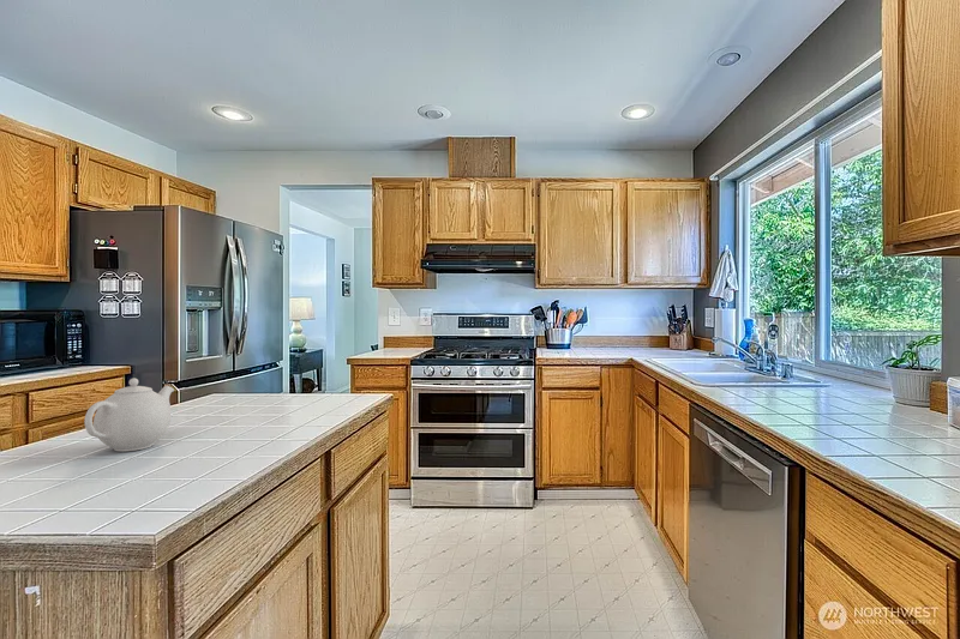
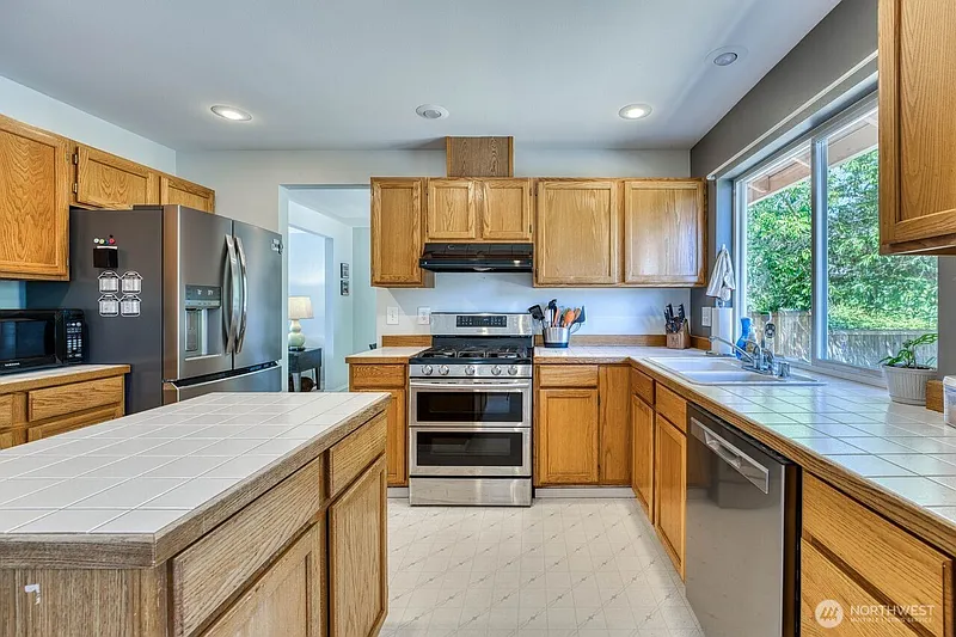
- teapot [83,376,175,452]
